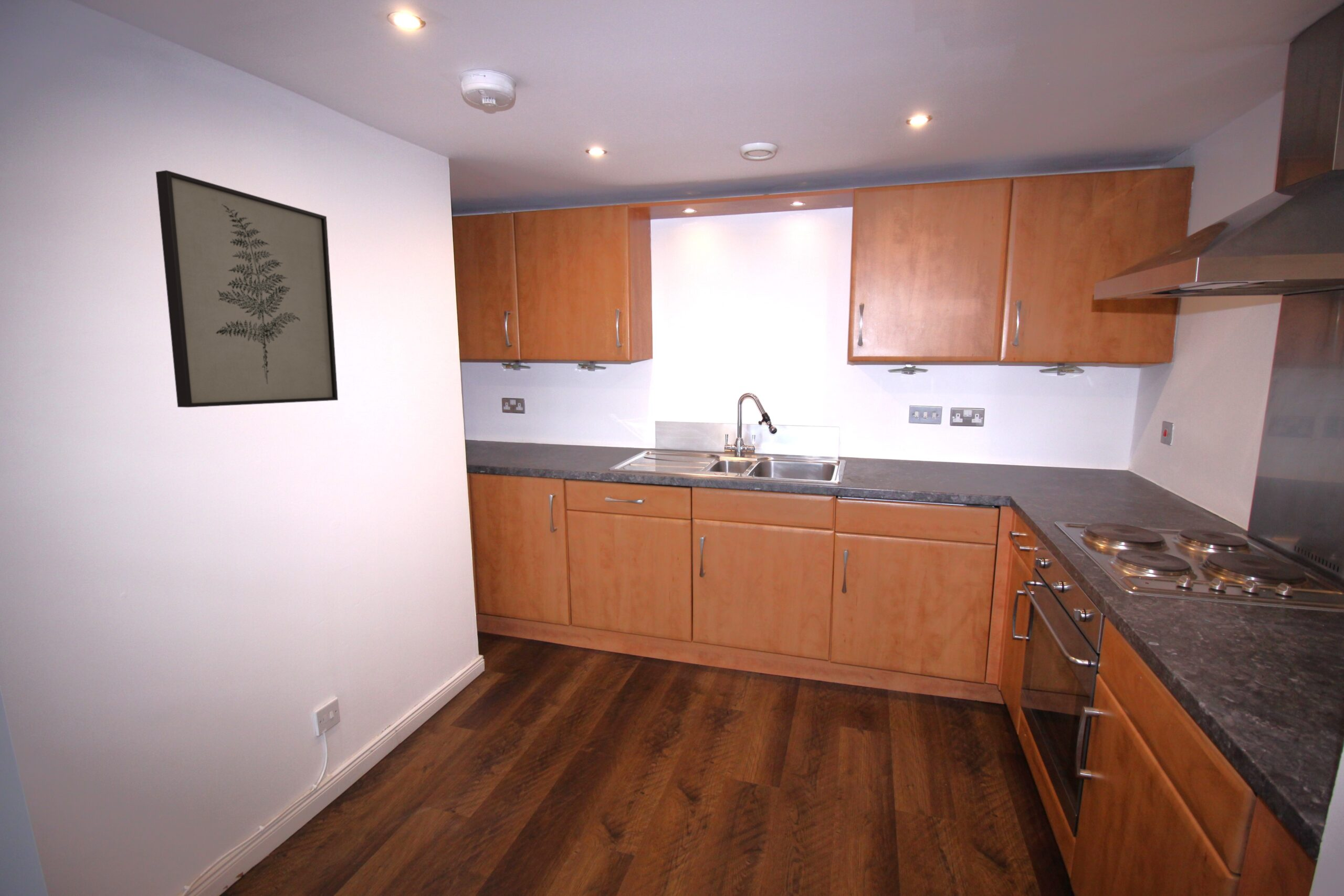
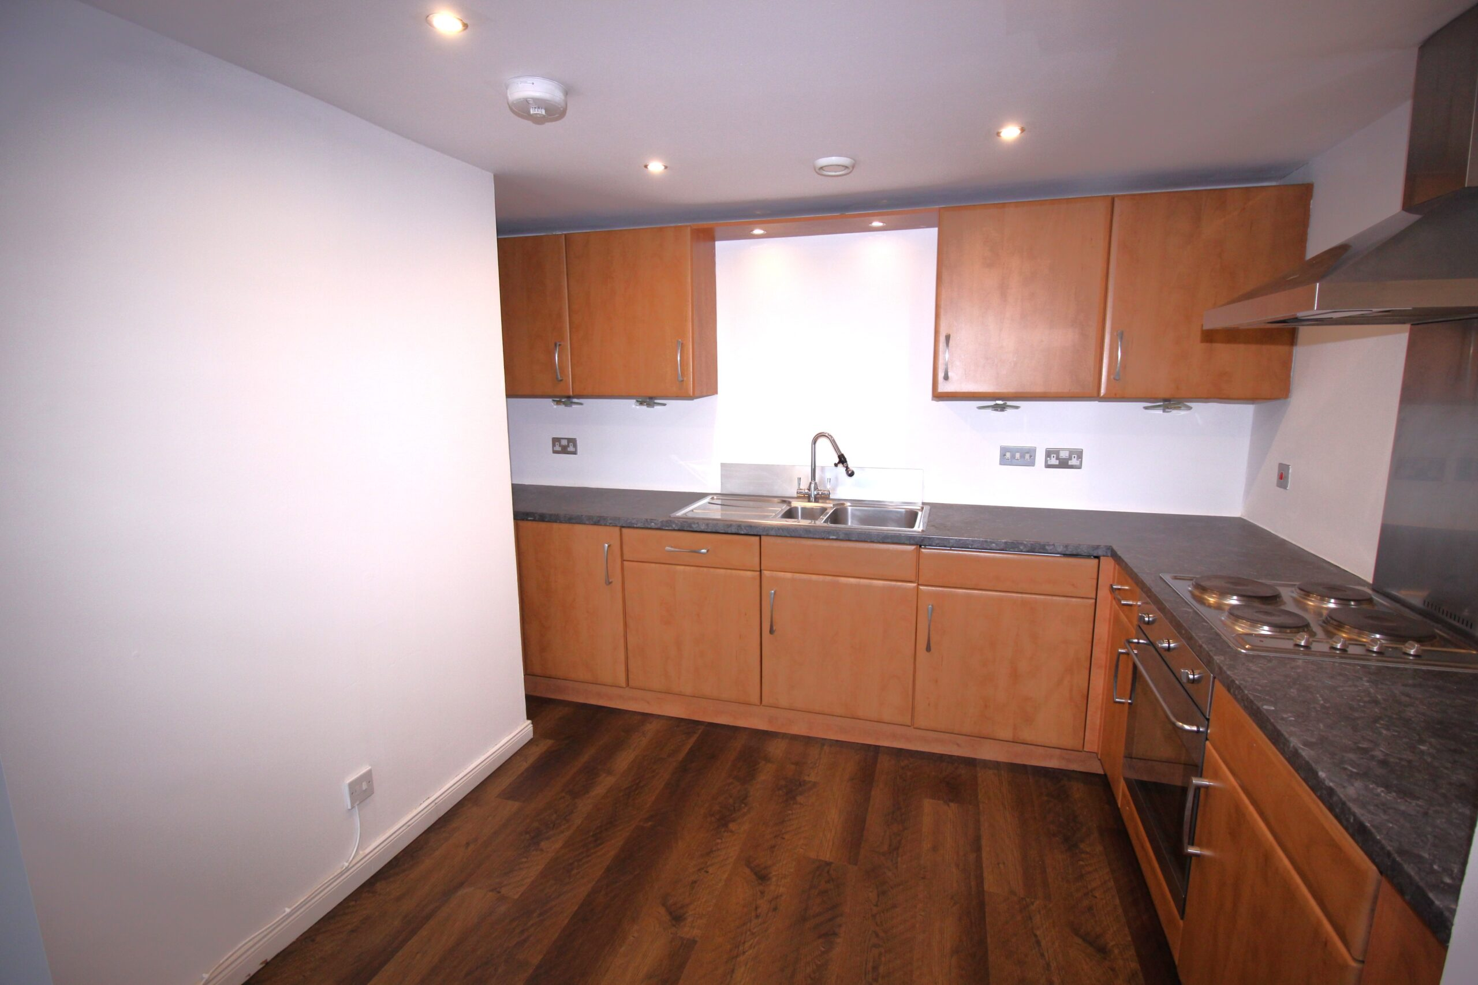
- wall art [155,170,339,408]
